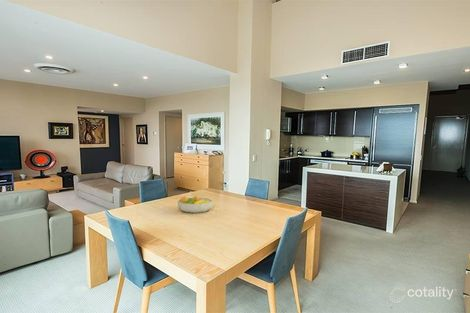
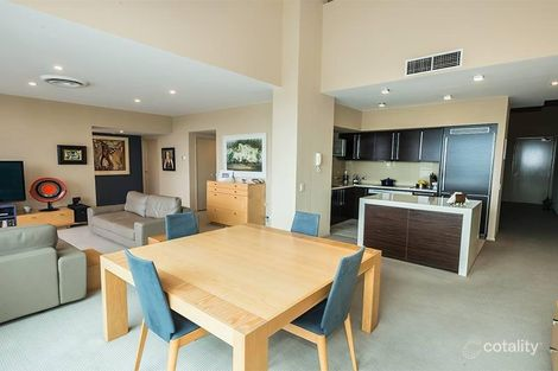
- fruit bowl [176,195,214,214]
